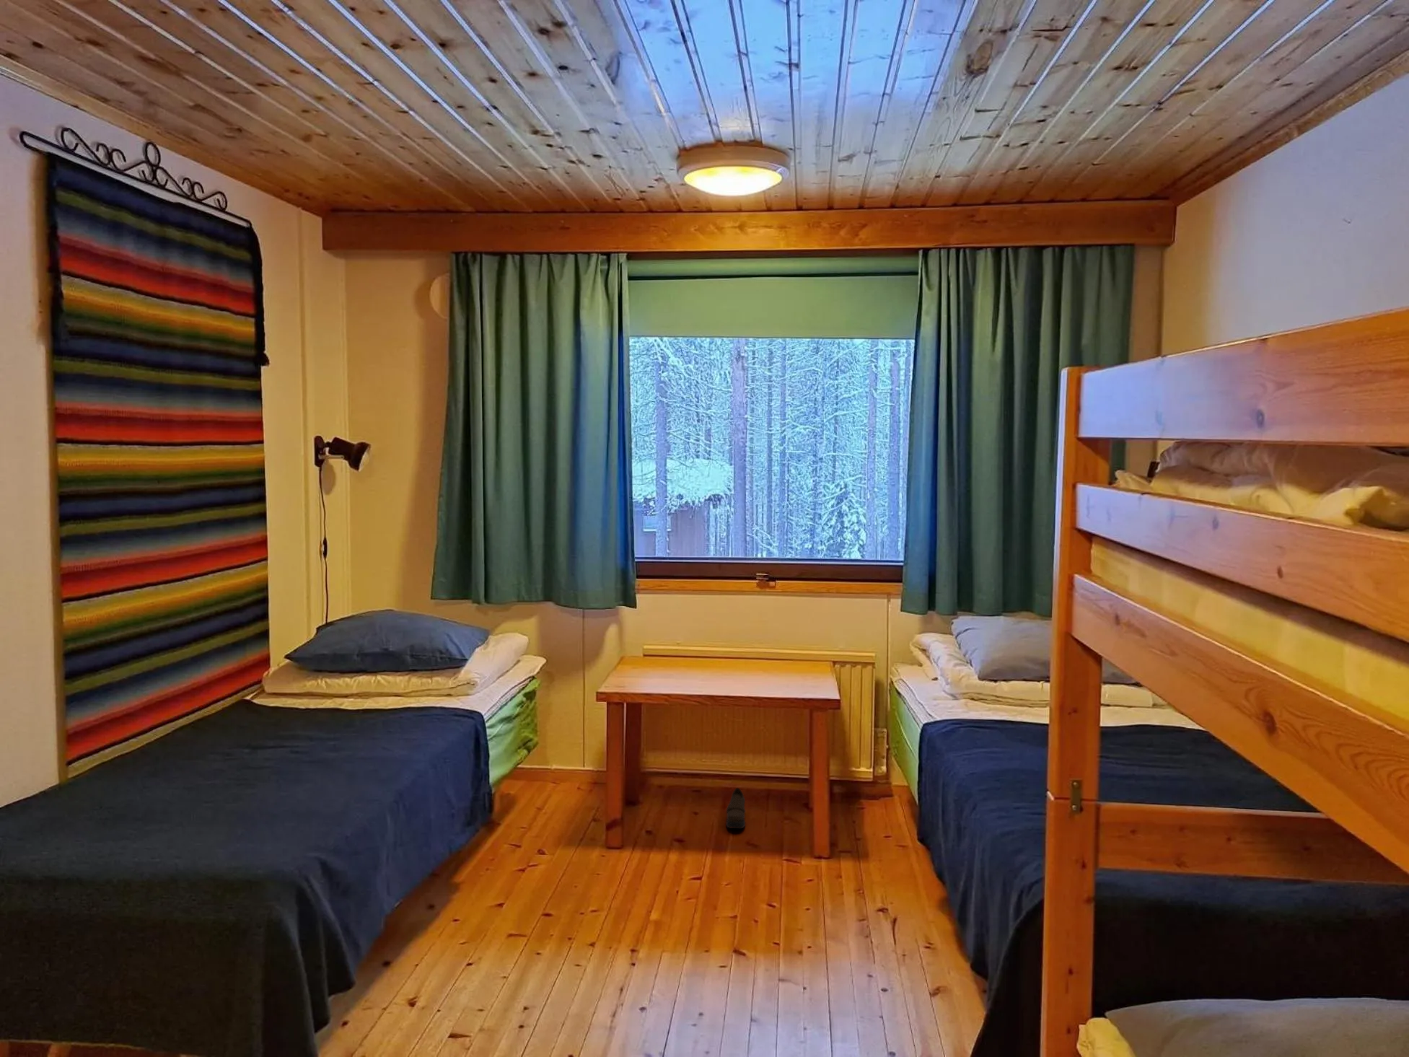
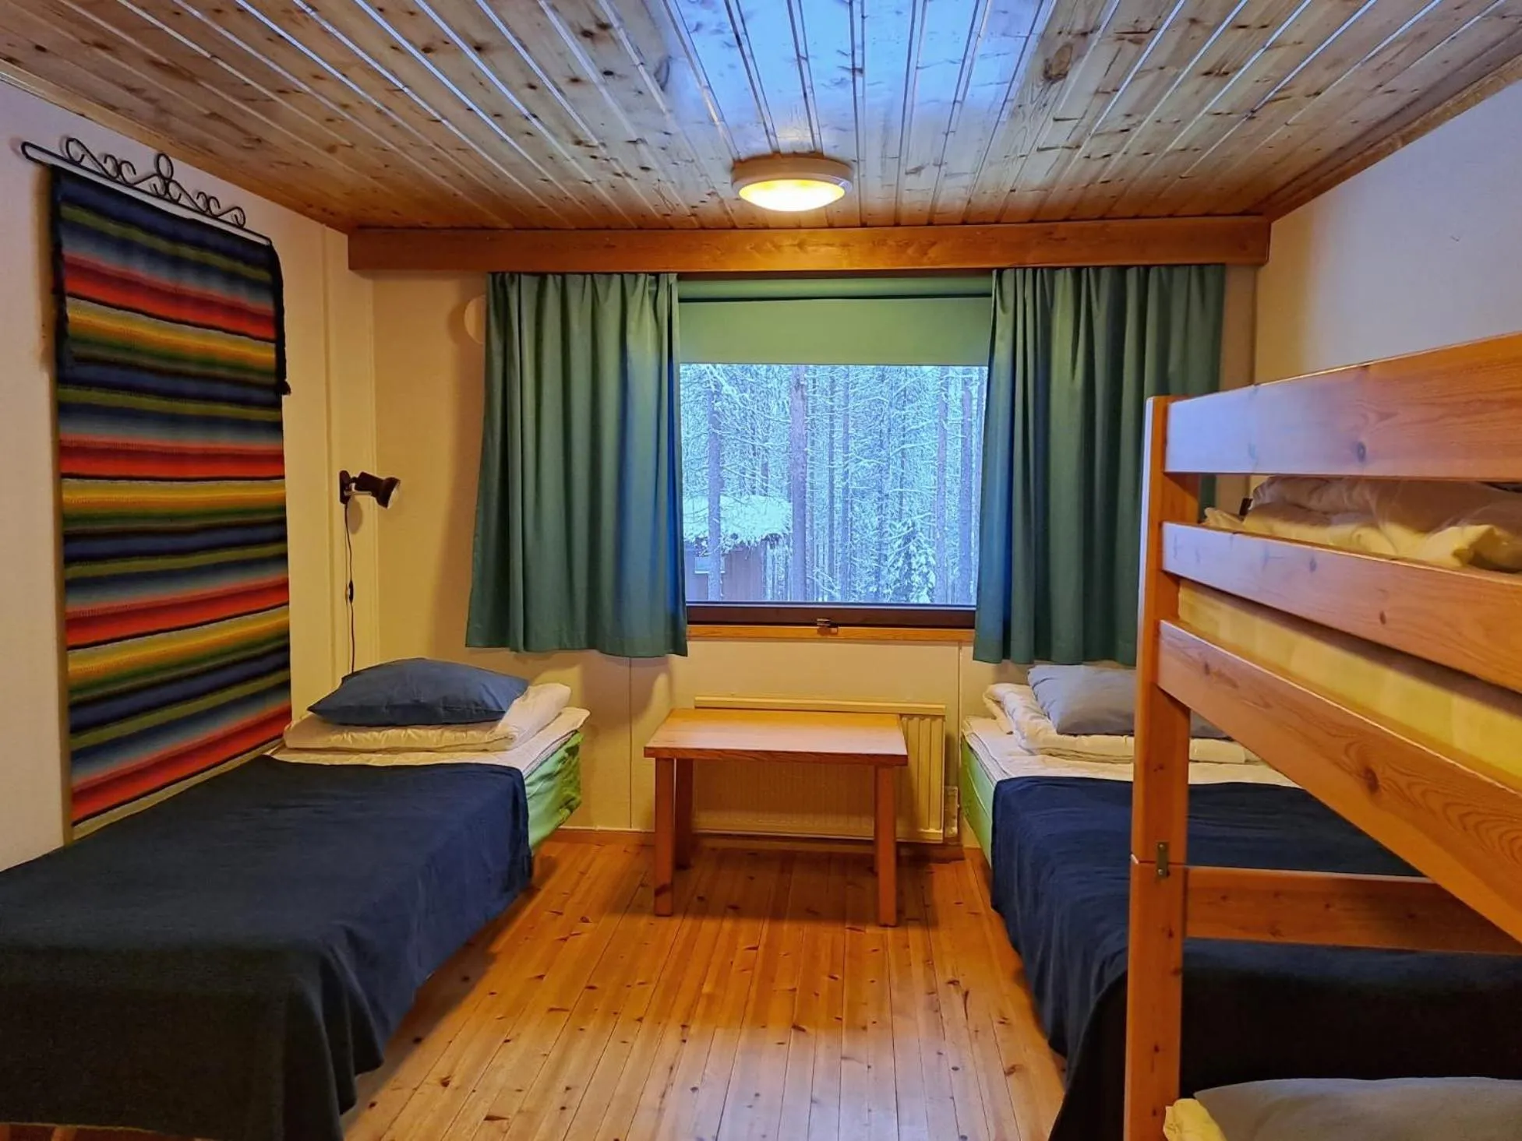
- shoe [725,787,746,829]
